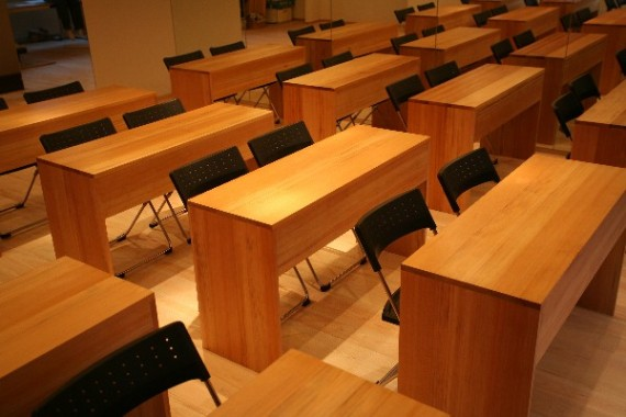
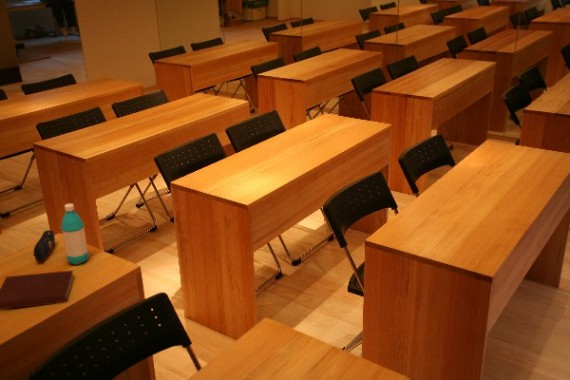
+ water bottle [60,202,90,266]
+ pencil case [32,229,56,263]
+ notebook [0,269,74,311]
